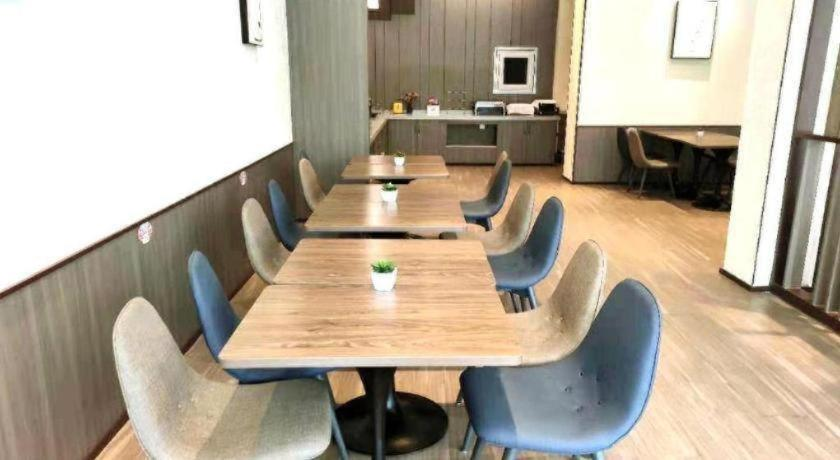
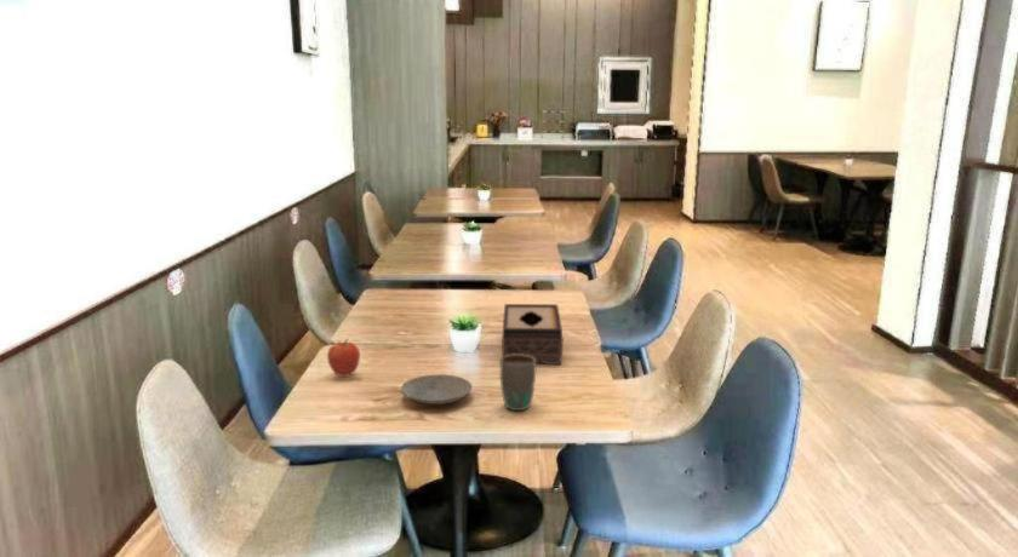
+ tissue box [501,303,564,366]
+ plate [400,373,473,406]
+ mug [499,354,537,412]
+ apple [326,338,361,378]
